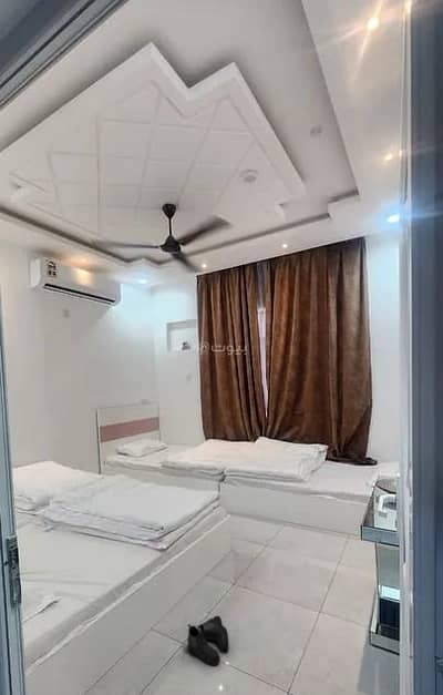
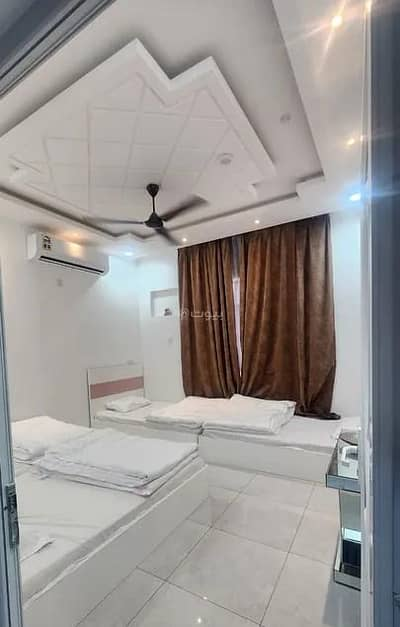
- boots [186,614,230,667]
